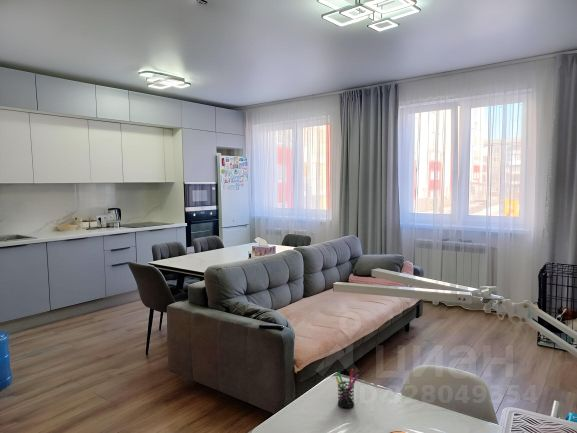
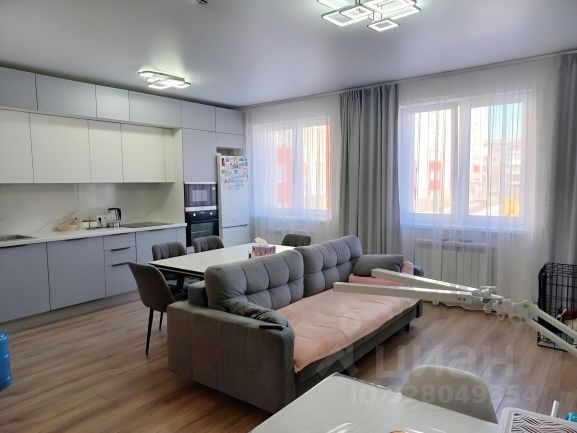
- pen holder [334,368,360,409]
